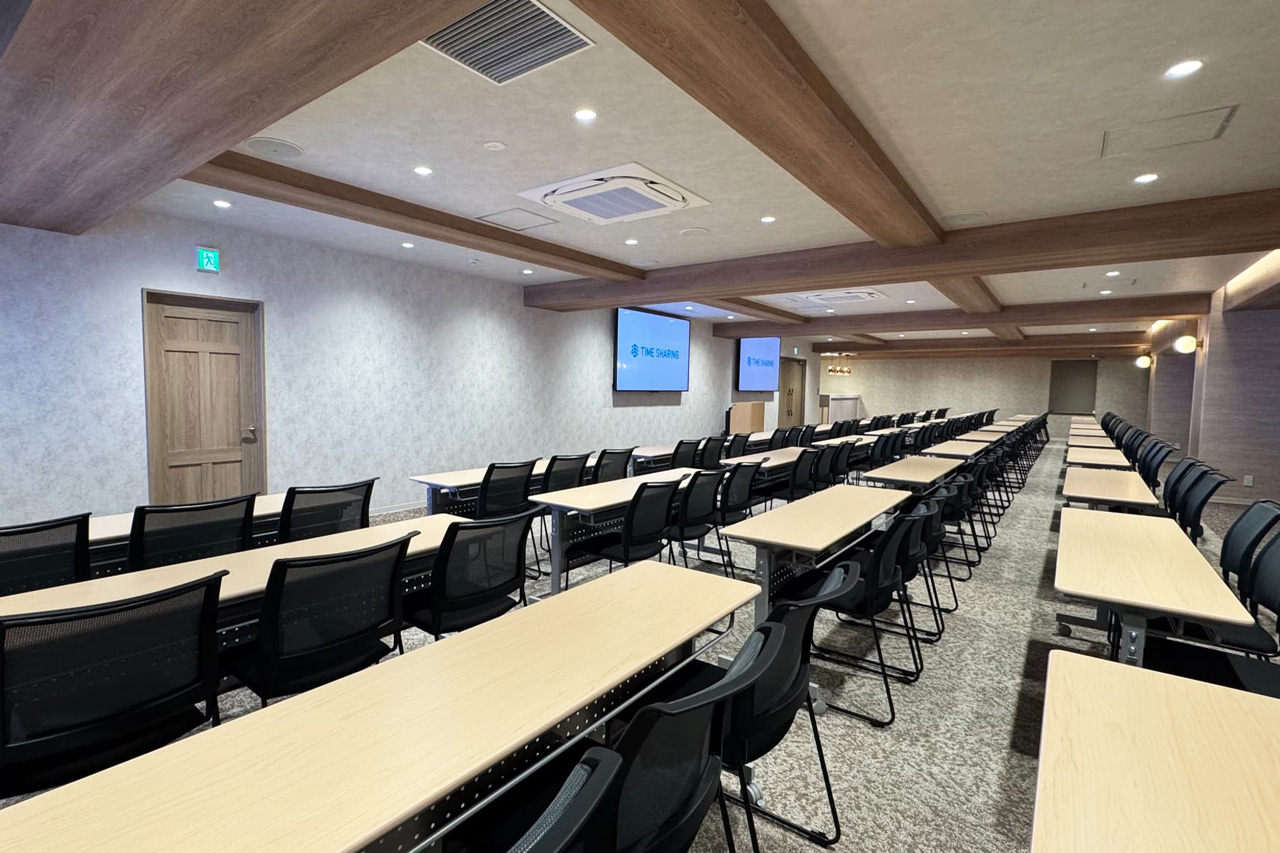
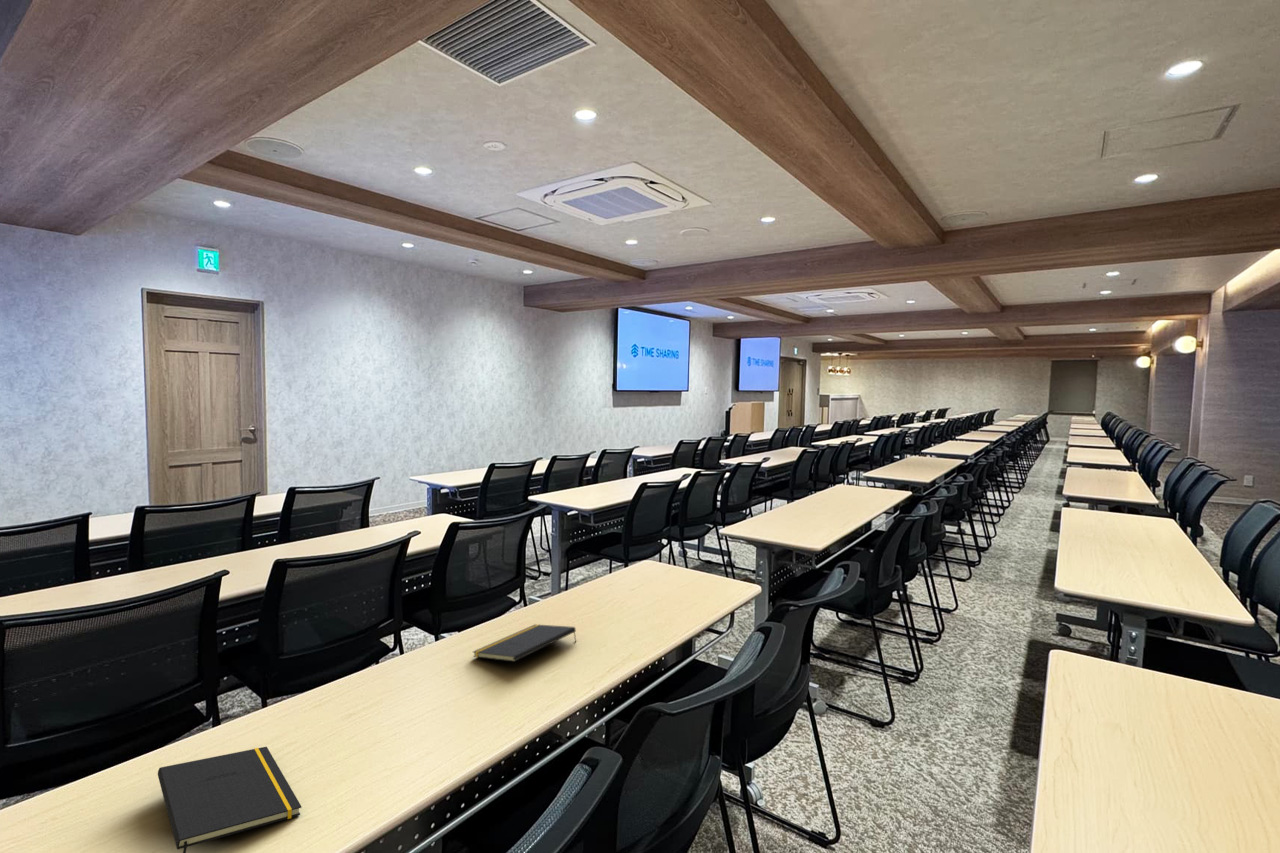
+ notepad [472,623,577,663]
+ notepad [157,746,303,853]
